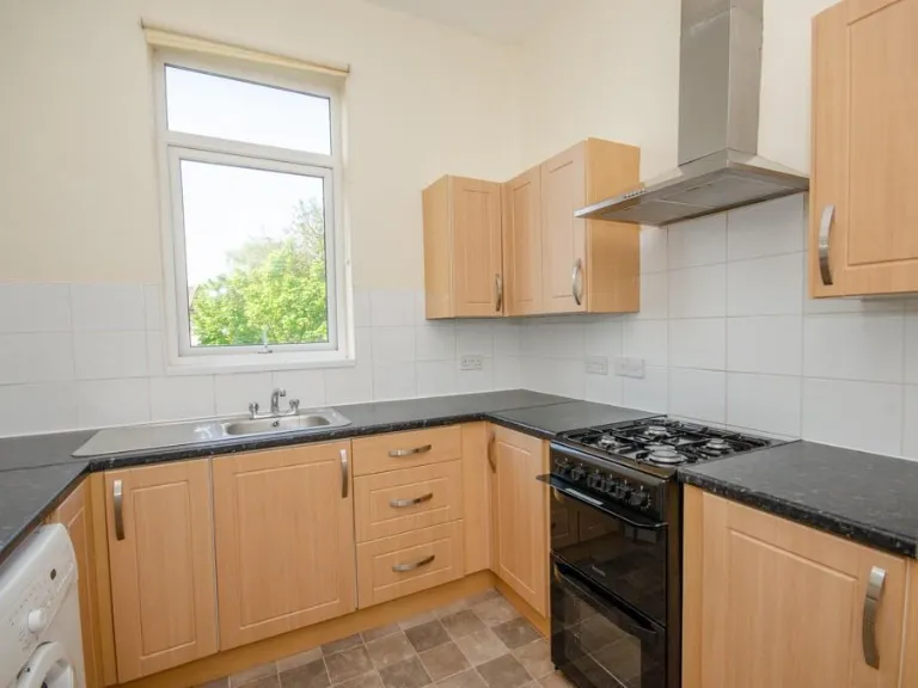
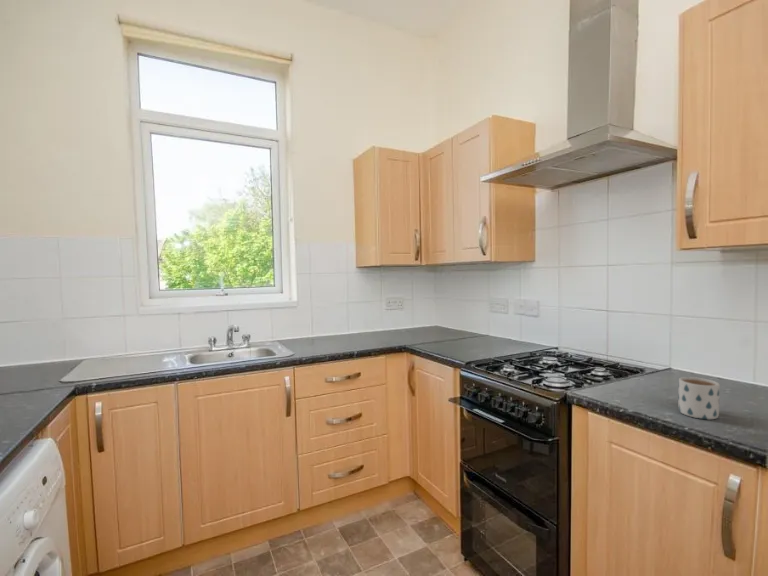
+ mug [678,376,721,420]
